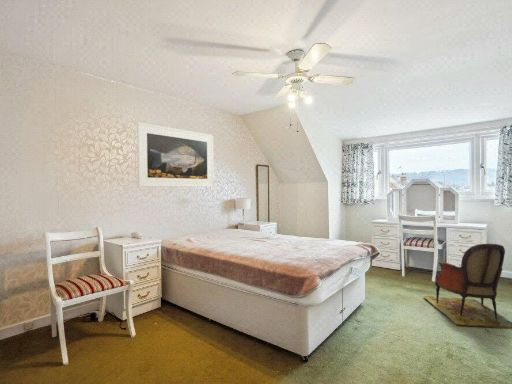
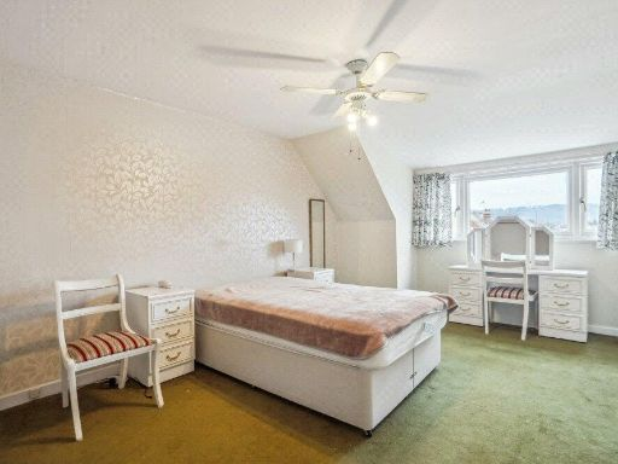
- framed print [136,121,215,188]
- armchair [422,243,512,330]
